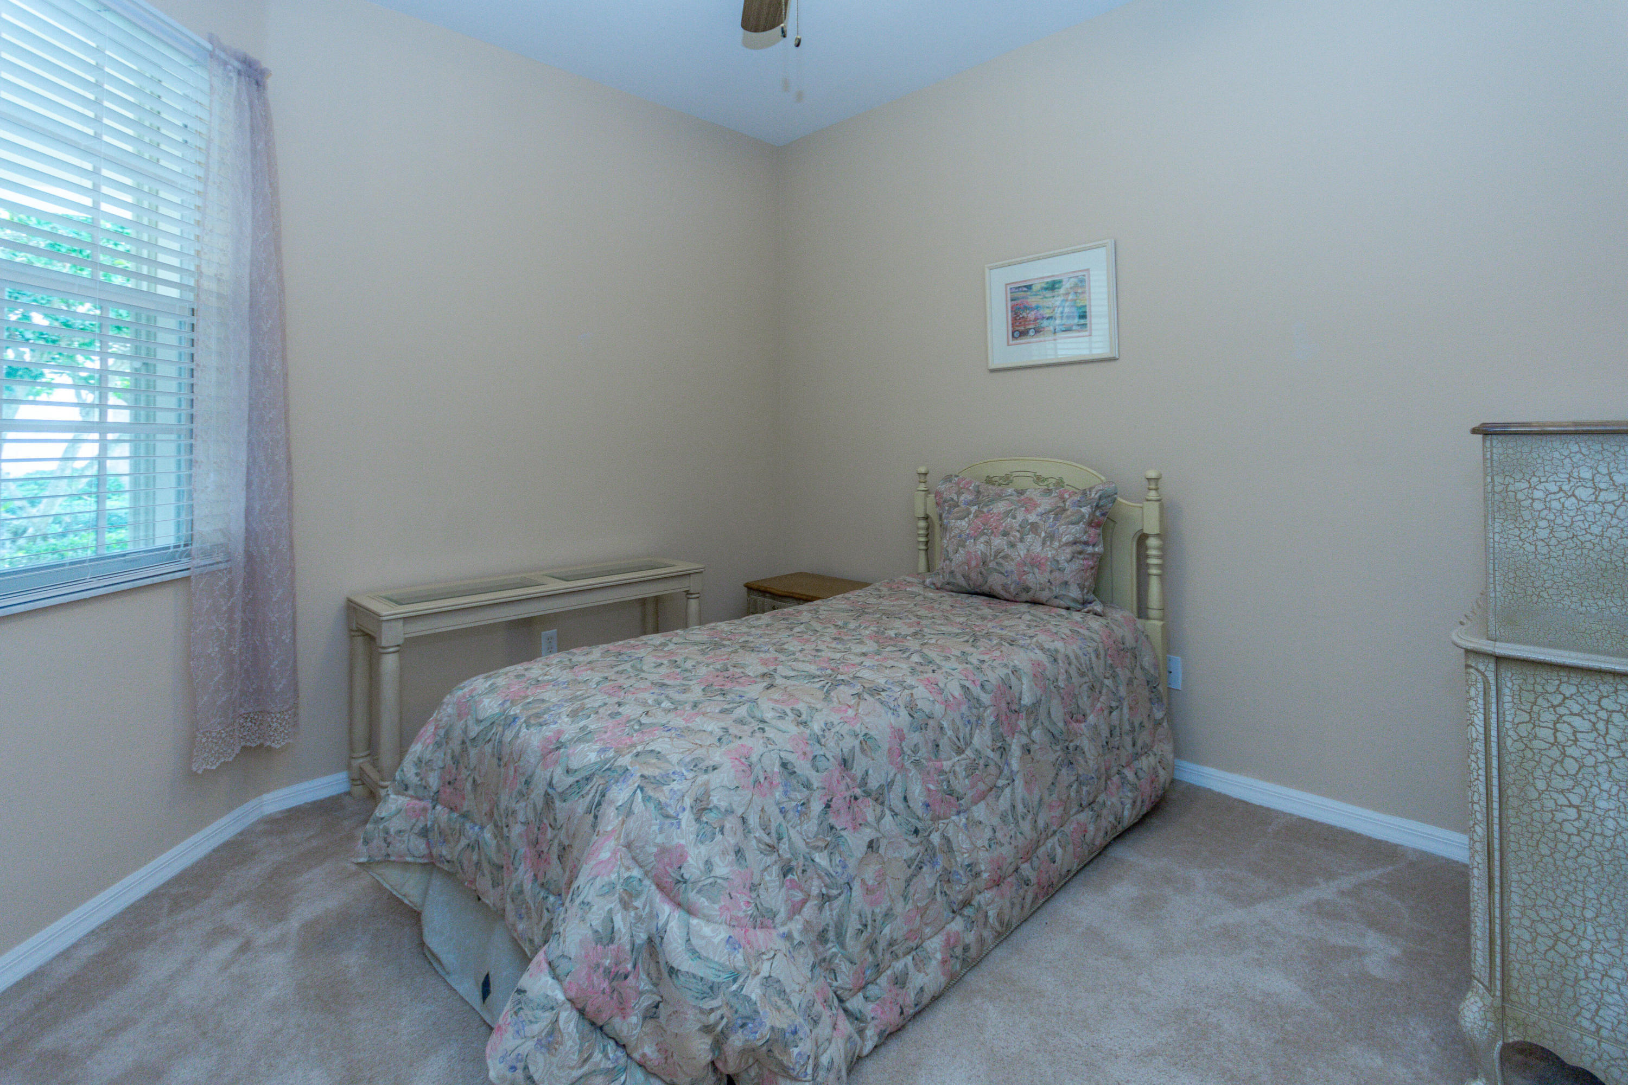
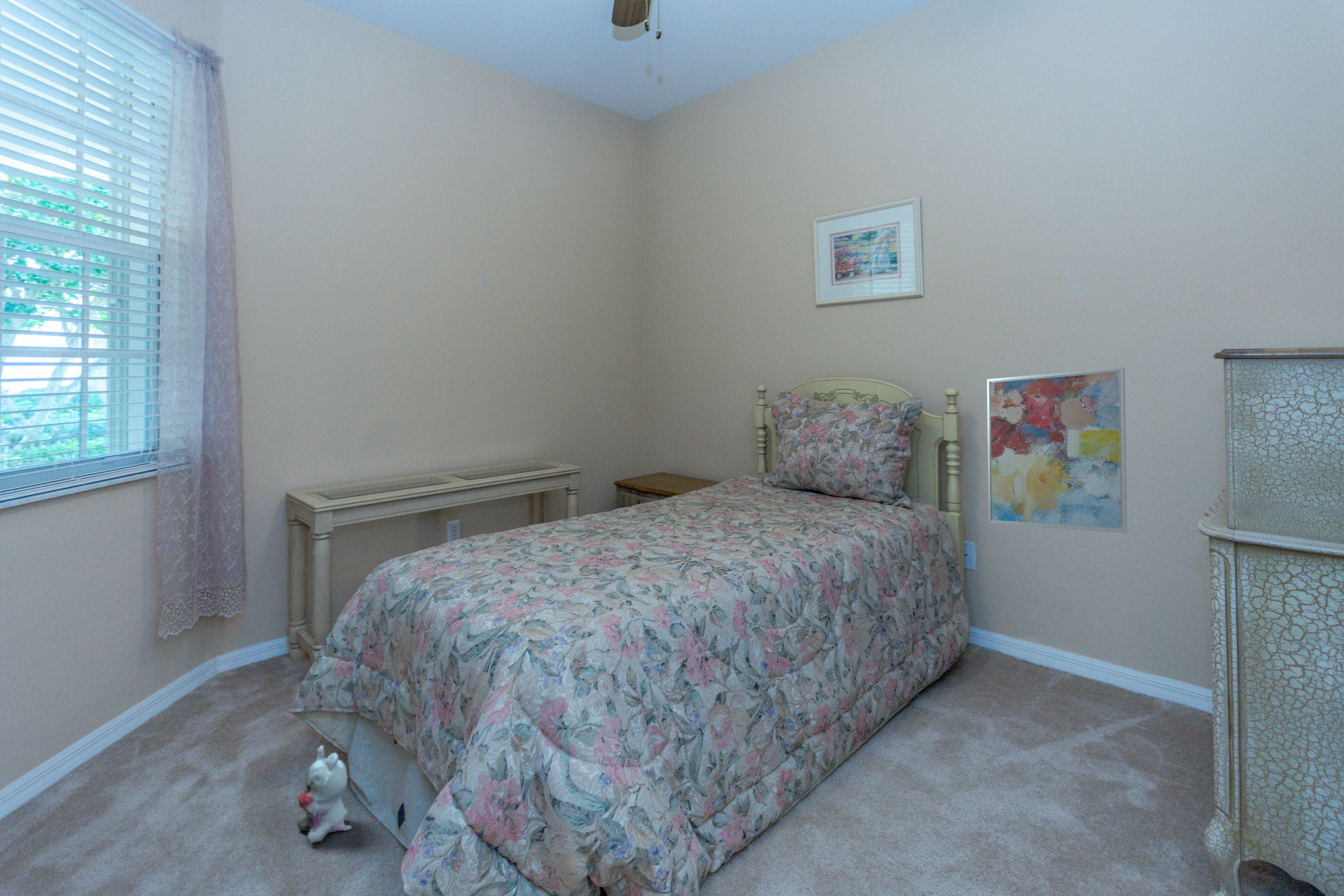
+ plush toy [297,745,353,843]
+ wall art [986,367,1128,534]
